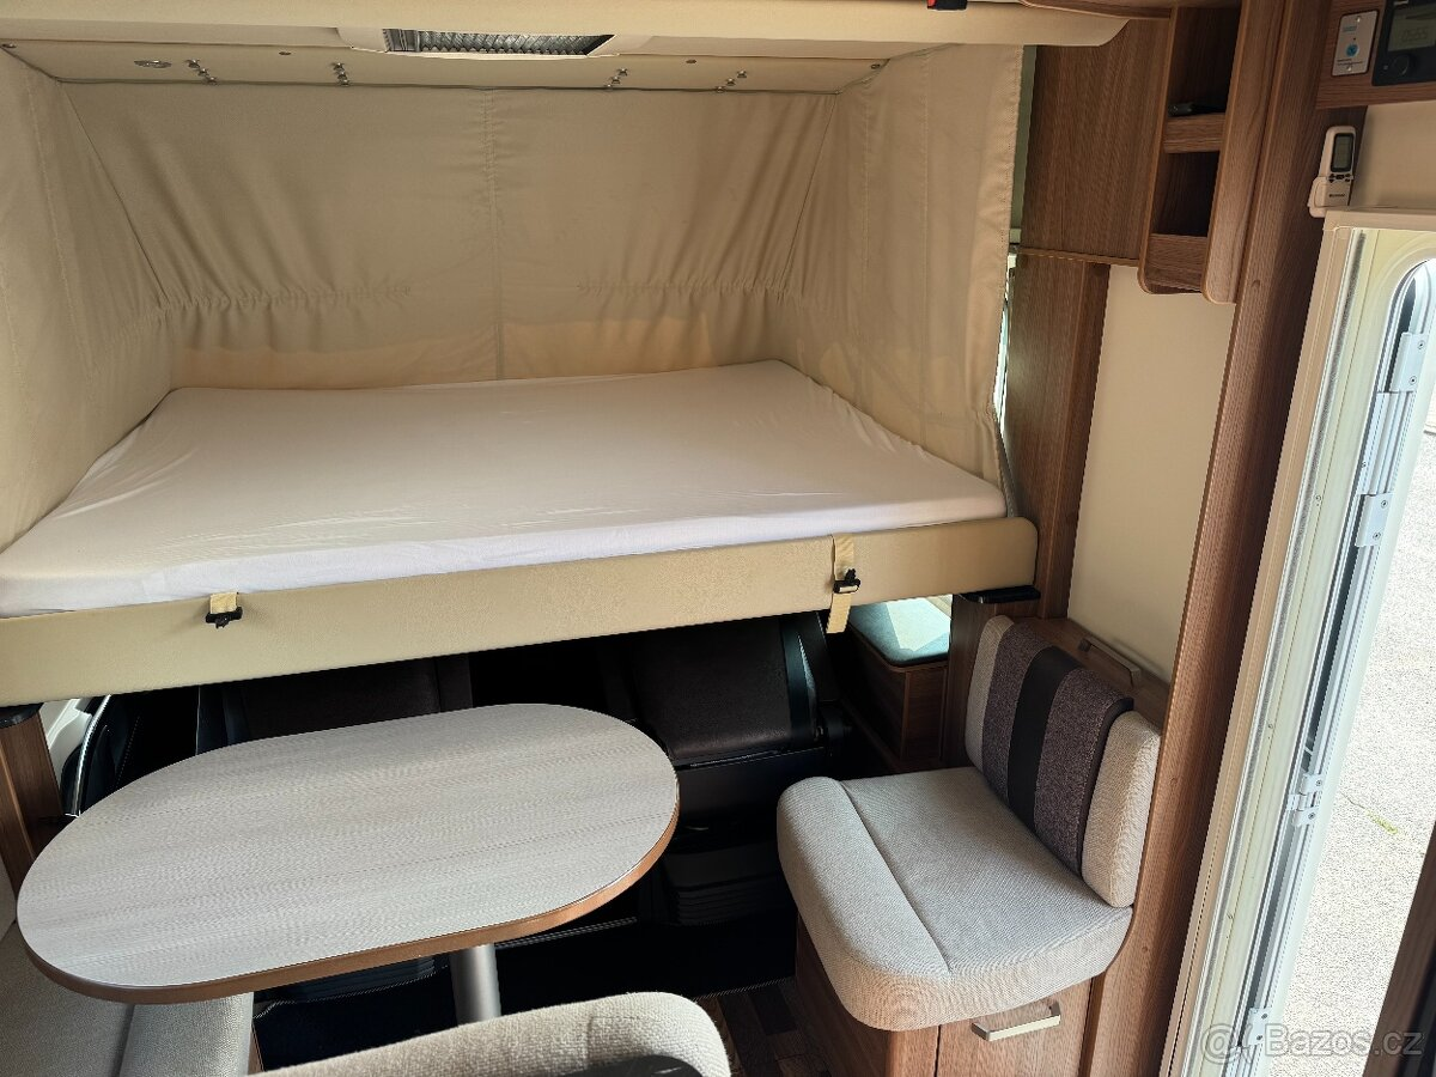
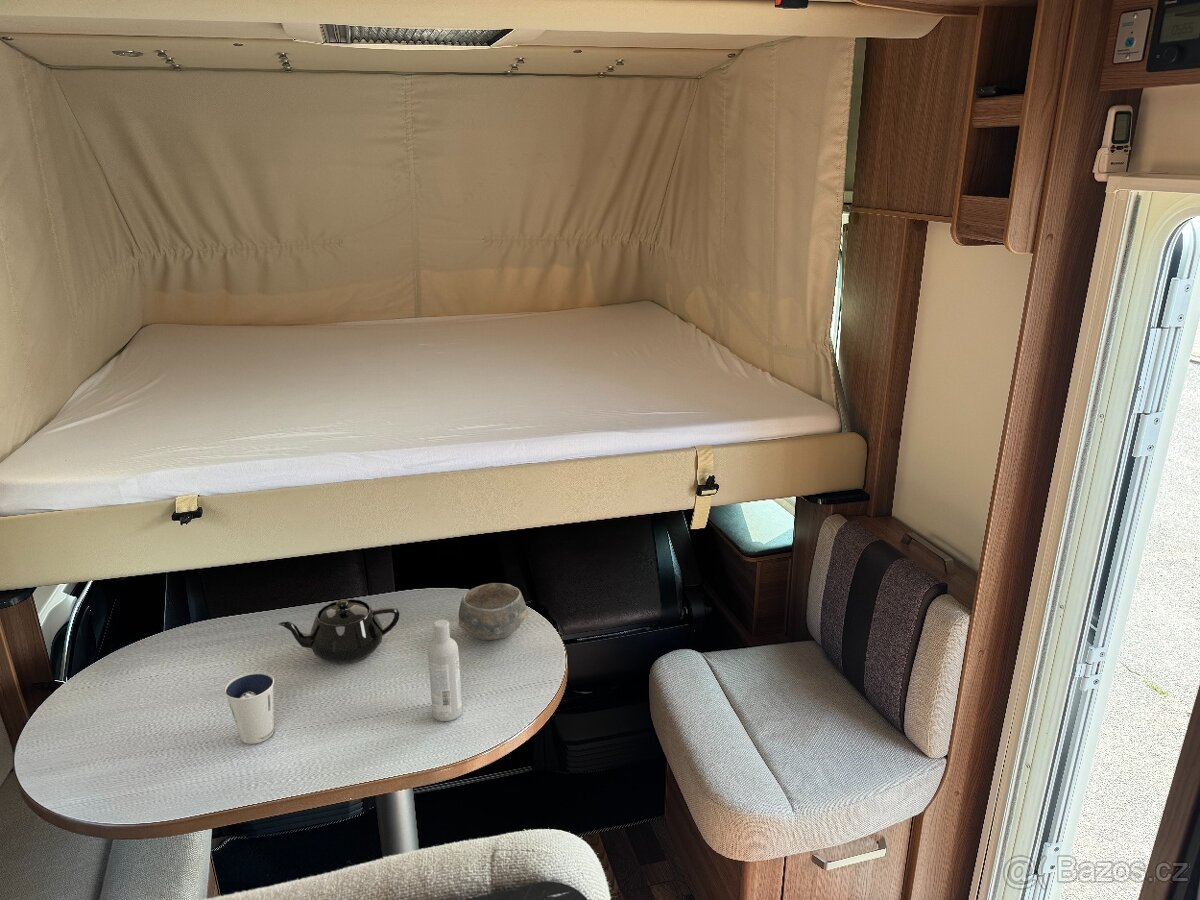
+ bottle [427,619,463,722]
+ bowl [457,582,530,641]
+ teapot [277,598,401,666]
+ dixie cup [223,671,275,745]
